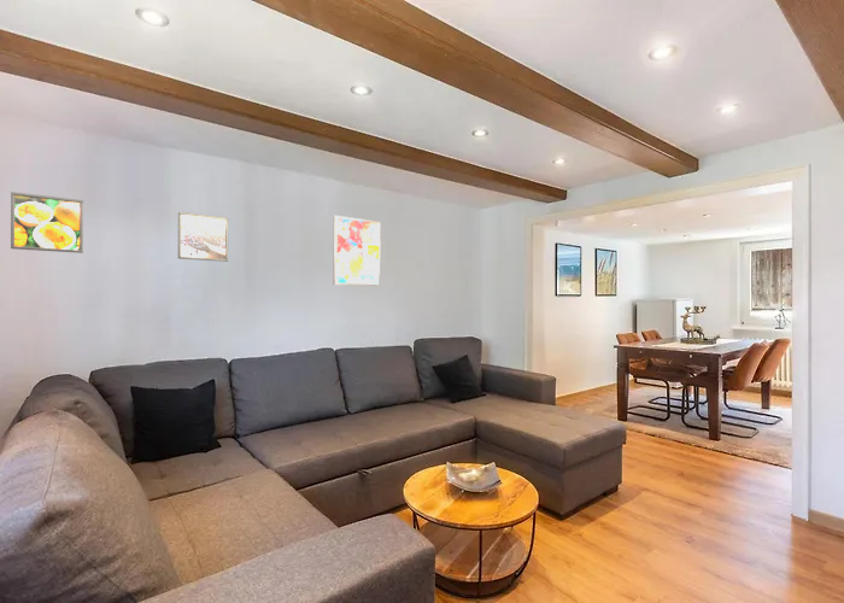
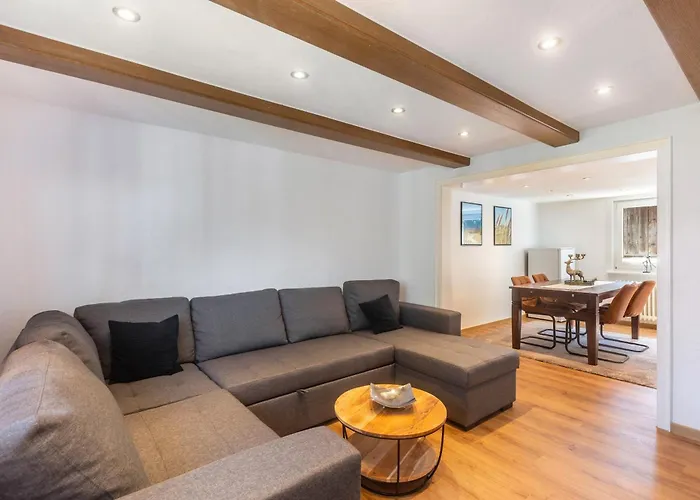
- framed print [177,211,229,263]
- wall art [333,215,382,287]
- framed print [10,191,84,254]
